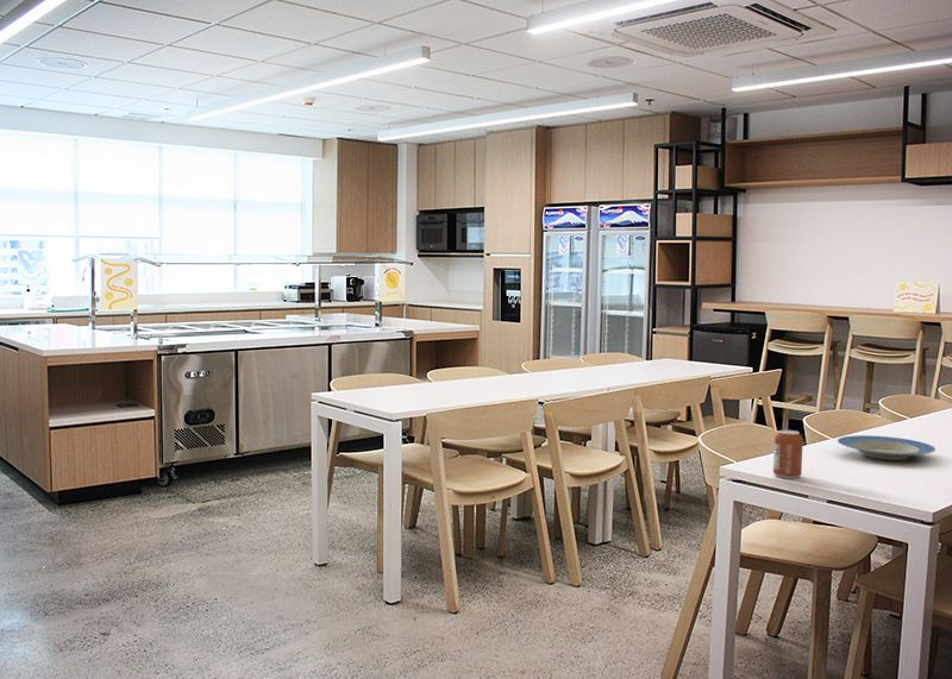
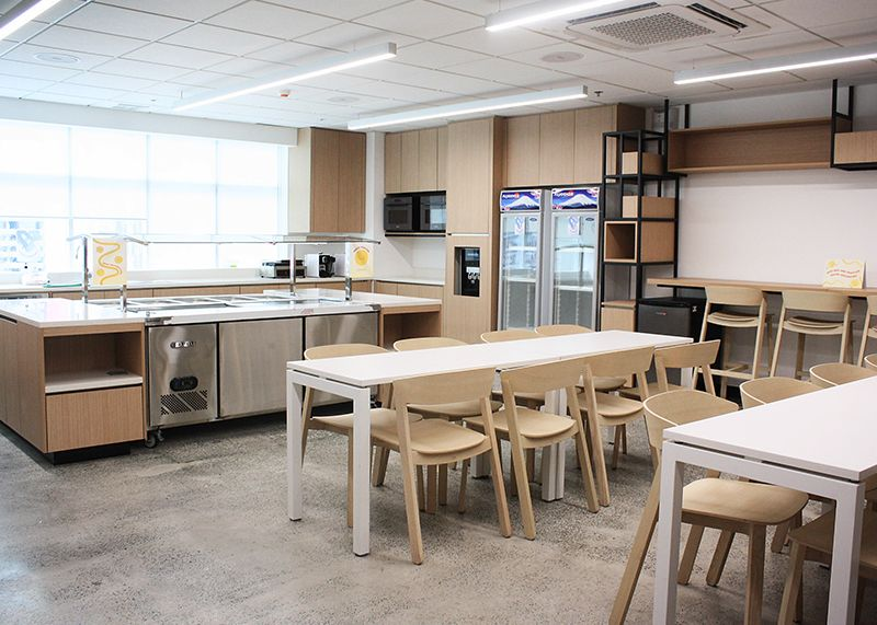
- plate [837,434,937,461]
- can [772,429,804,479]
